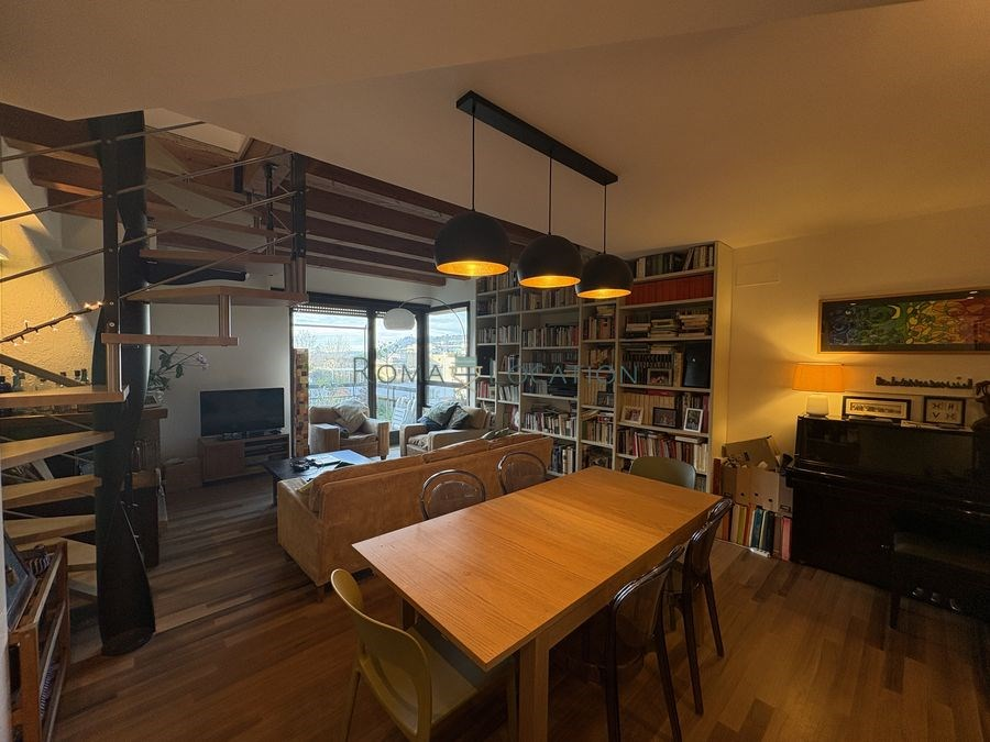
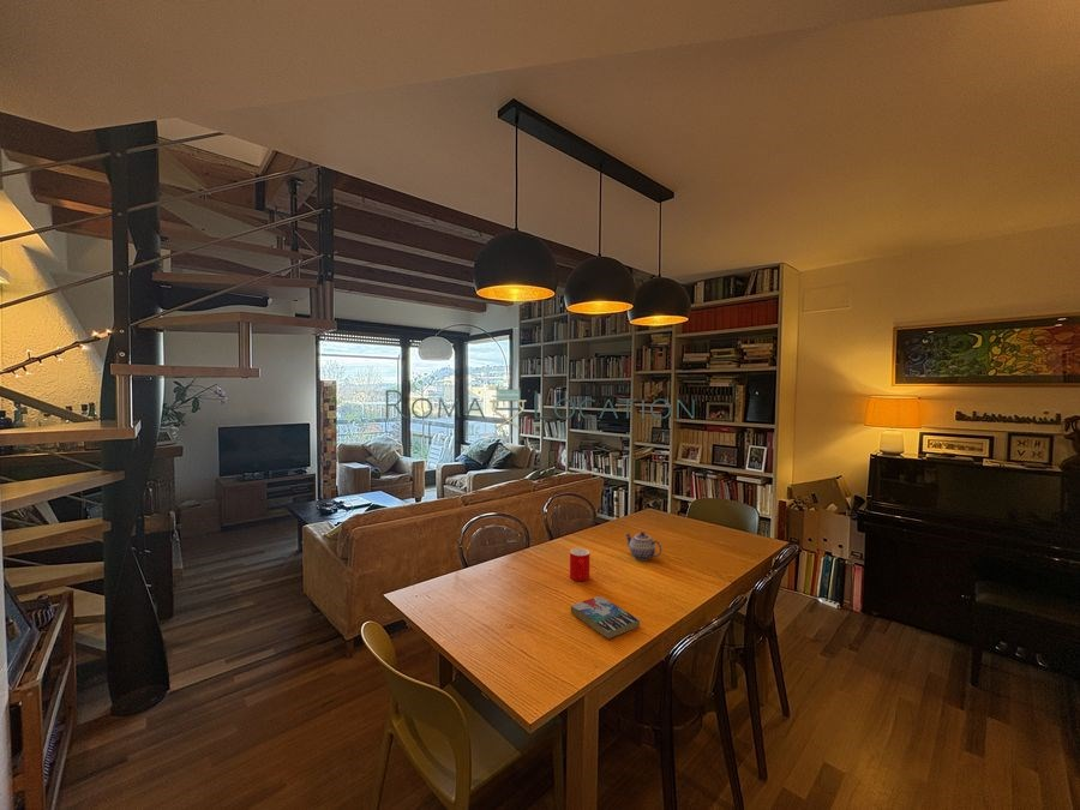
+ cup [569,547,590,582]
+ teapot [624,530,664,562]
+ book [570,595,641,640]
